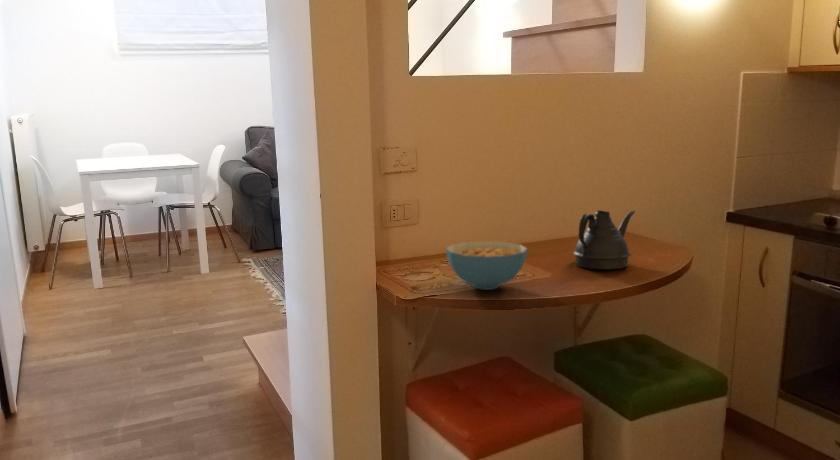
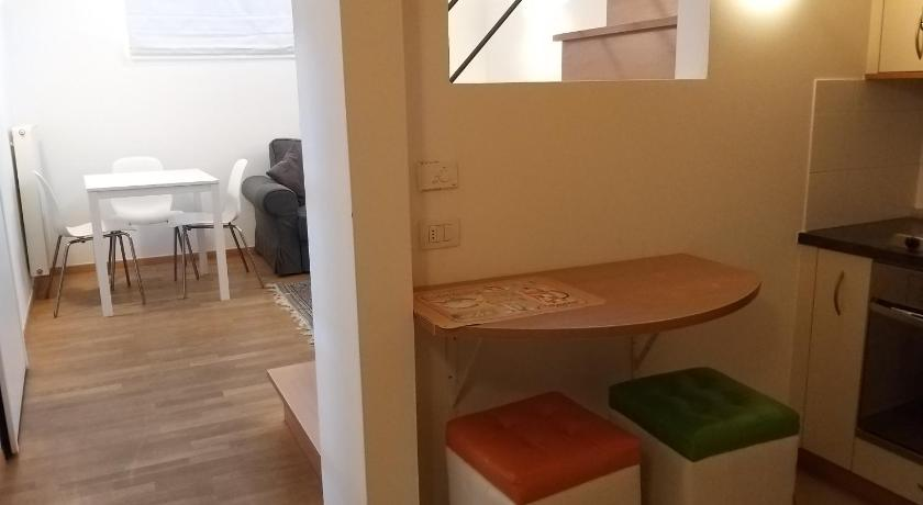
- cereal bowl [445,240,529,291]
- teapot [572,209,636,270]
